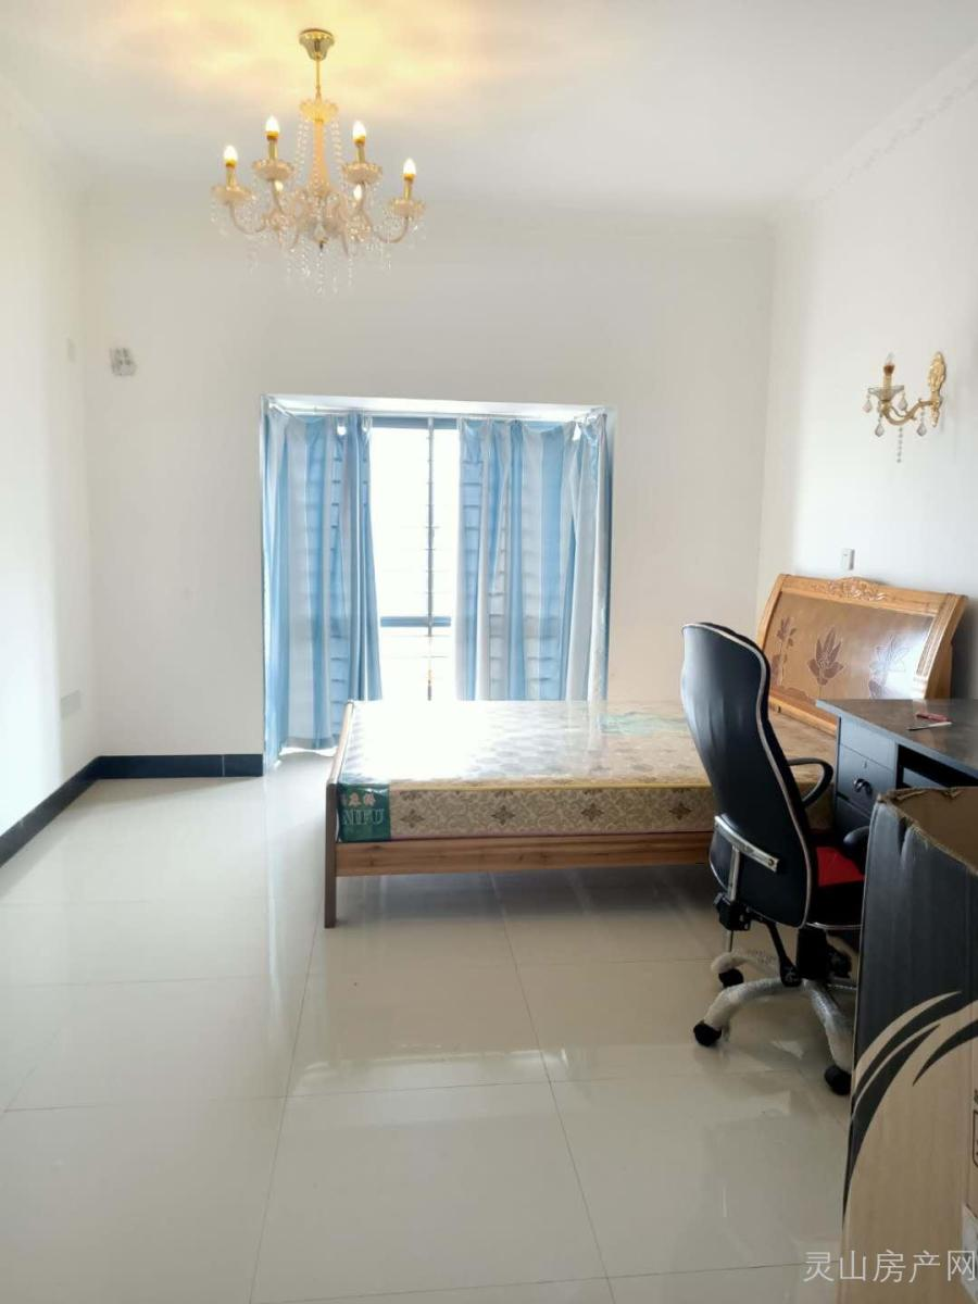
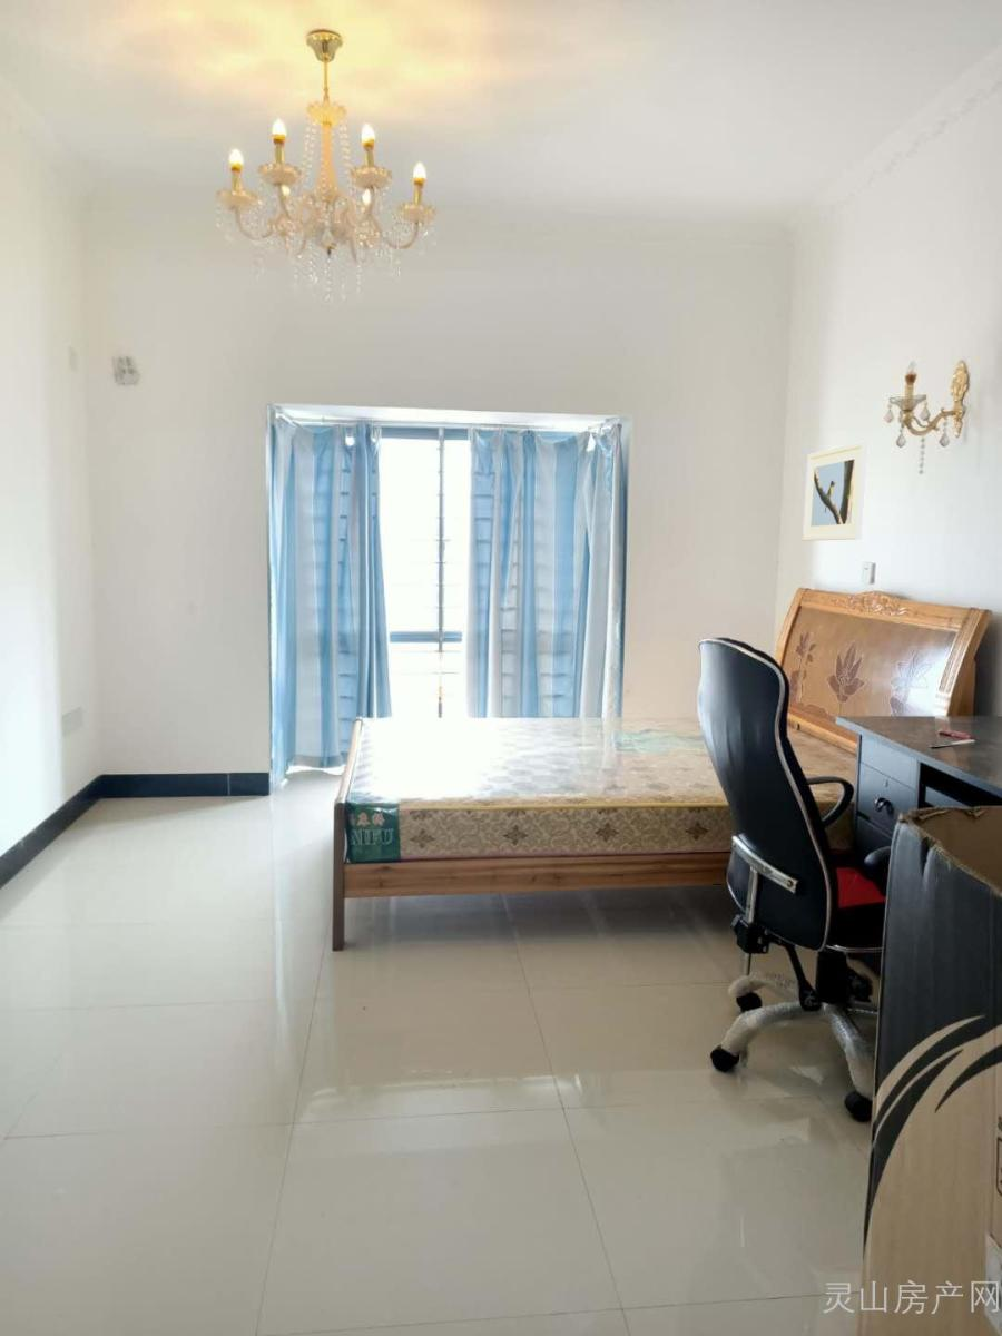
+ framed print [802,440,870,542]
